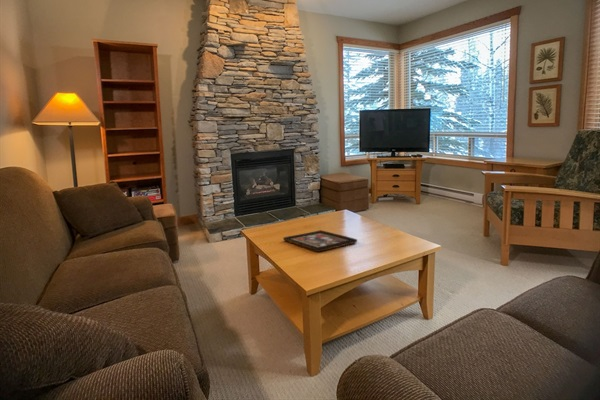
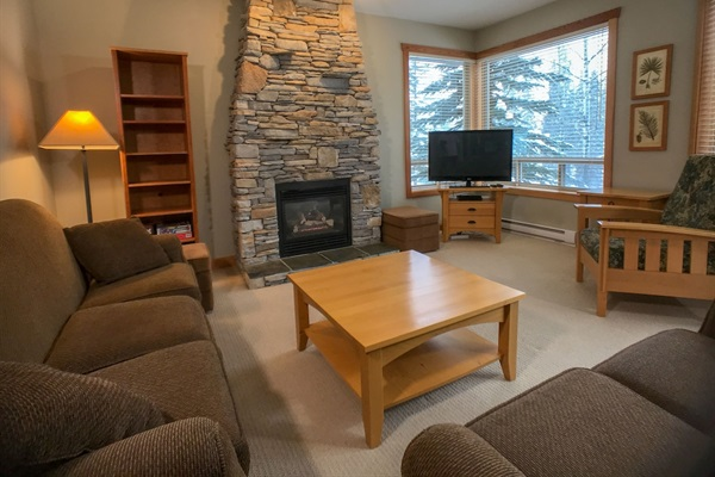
- decorative tray [282,229,358,253]
